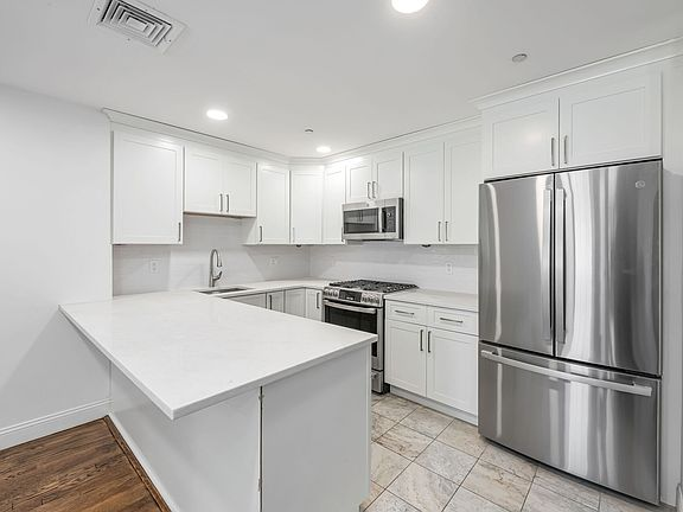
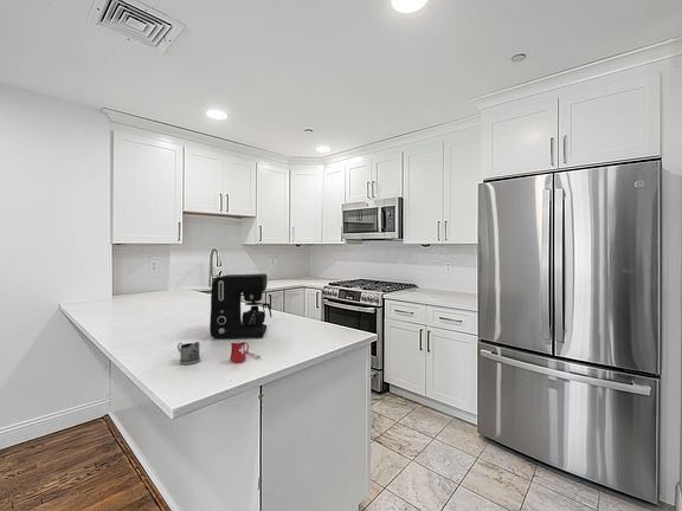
+ coffee maker [208,272,272,339]
+ mug [229,338,263,363]
+ tea glass holder [176,341,201,366]
